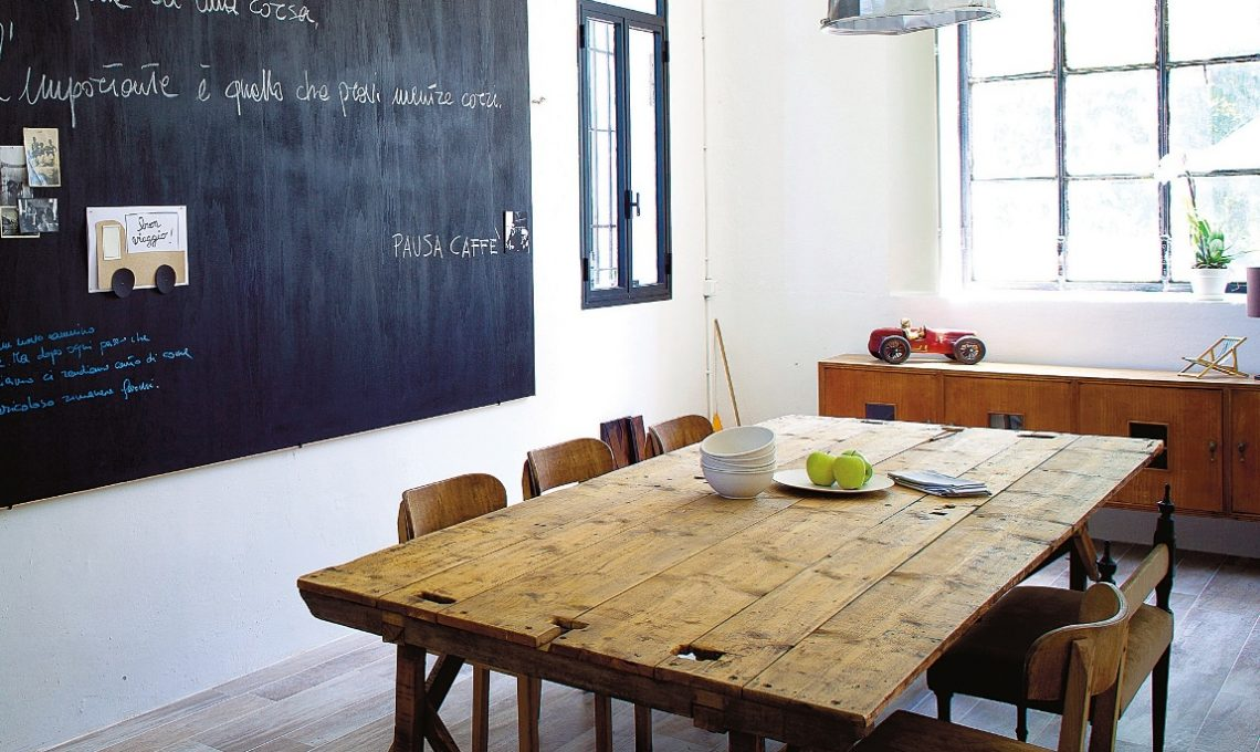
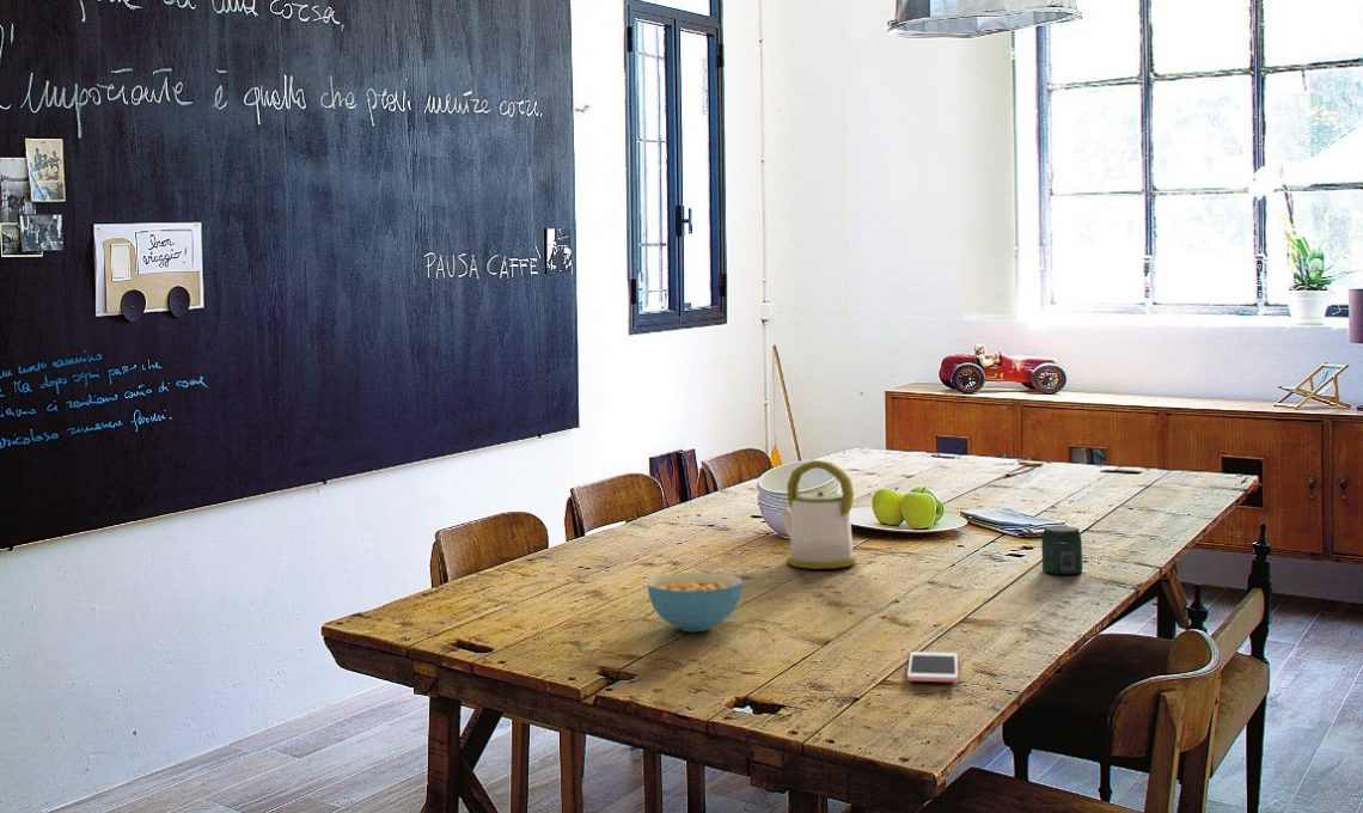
+ cereal bowl [646,571,744,632]
+ cell phone [906,650,959,683]
+ jar [1040,525,1083,575]
+ kettle [777,459,857,570]
